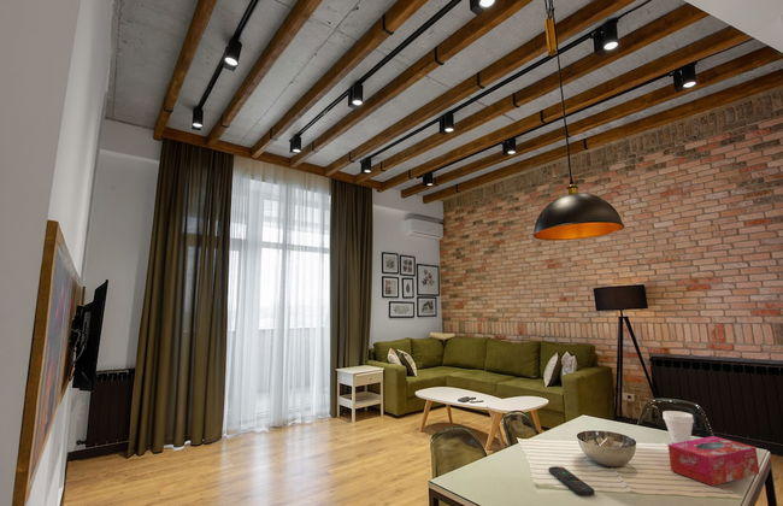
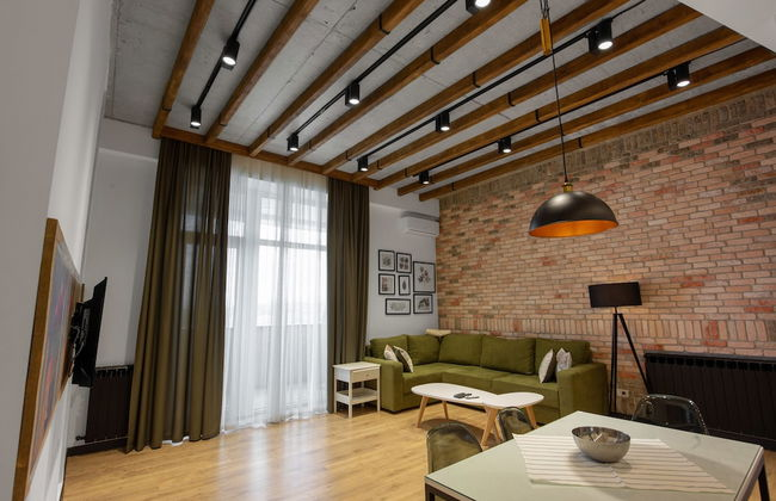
- tissue box [667,435,761,487]
- remote control [547,465,595,498]
- cup [661,410,695,443]
